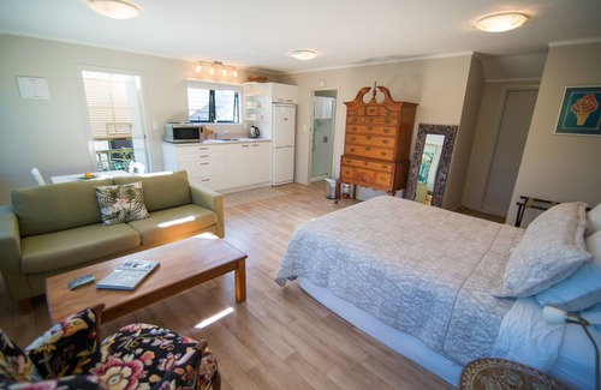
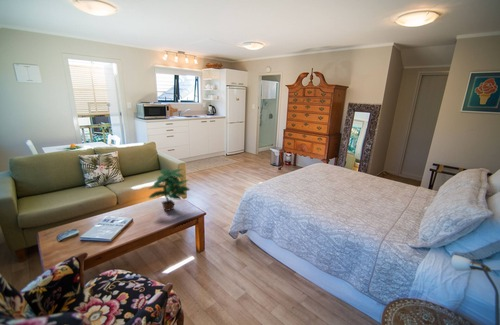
+ potted plant [147,168,191,212]
